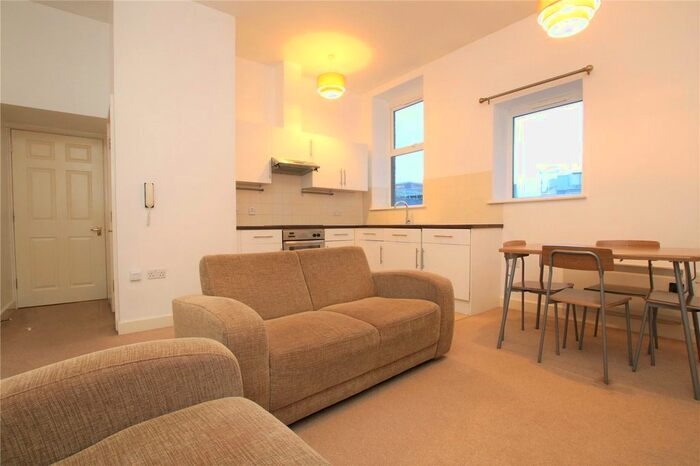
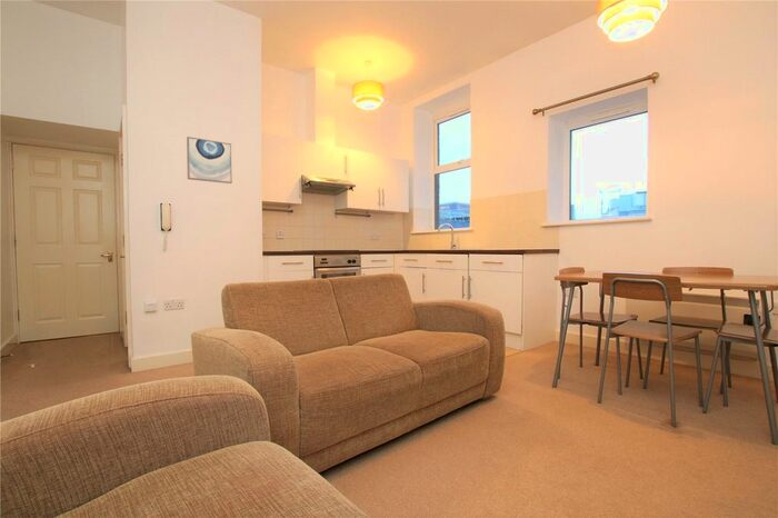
+ wall art [186,136,233,185]
